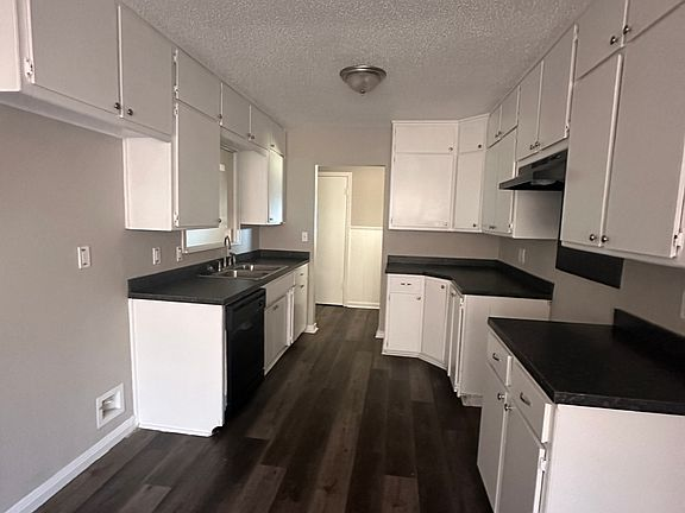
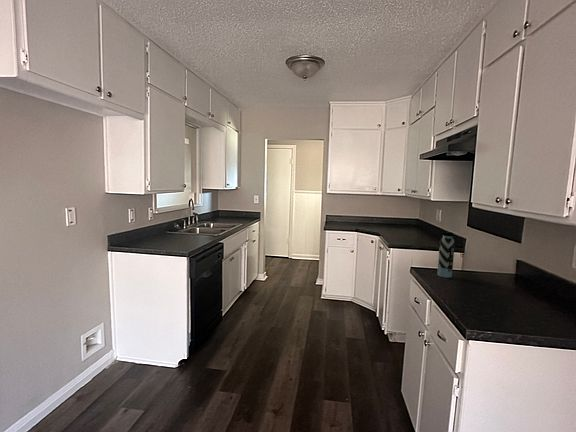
+ water bottle [436,231,456,279]
